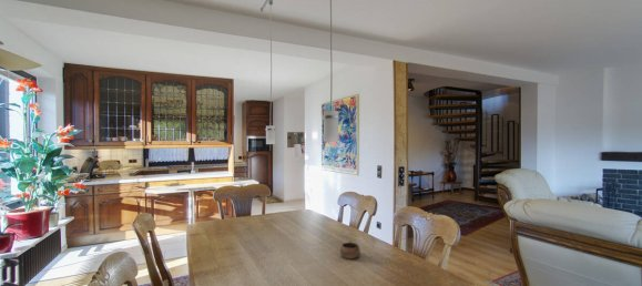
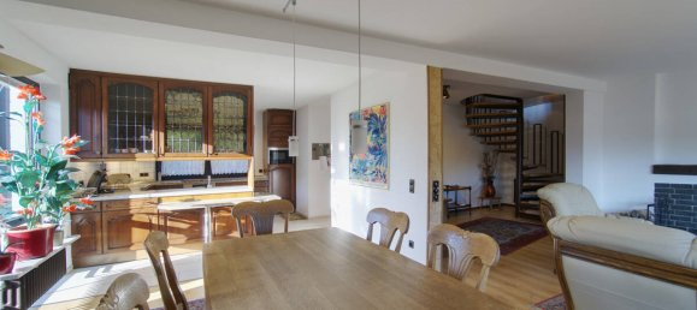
- cup [339,239,361,261]
